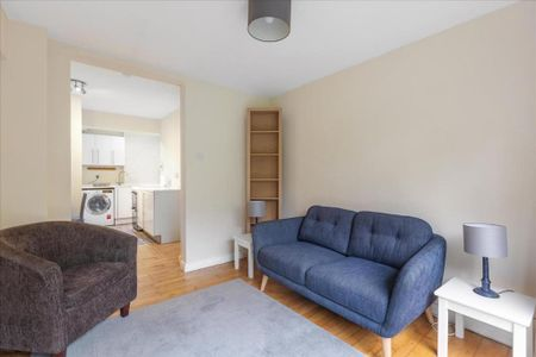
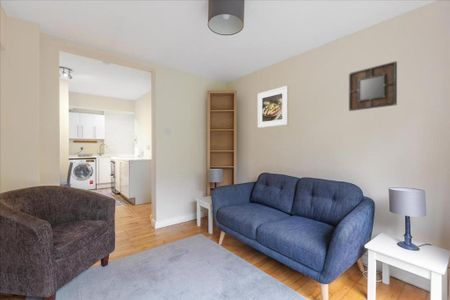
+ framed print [257,85,289,129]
+ home mirror [348,60,398,112]
